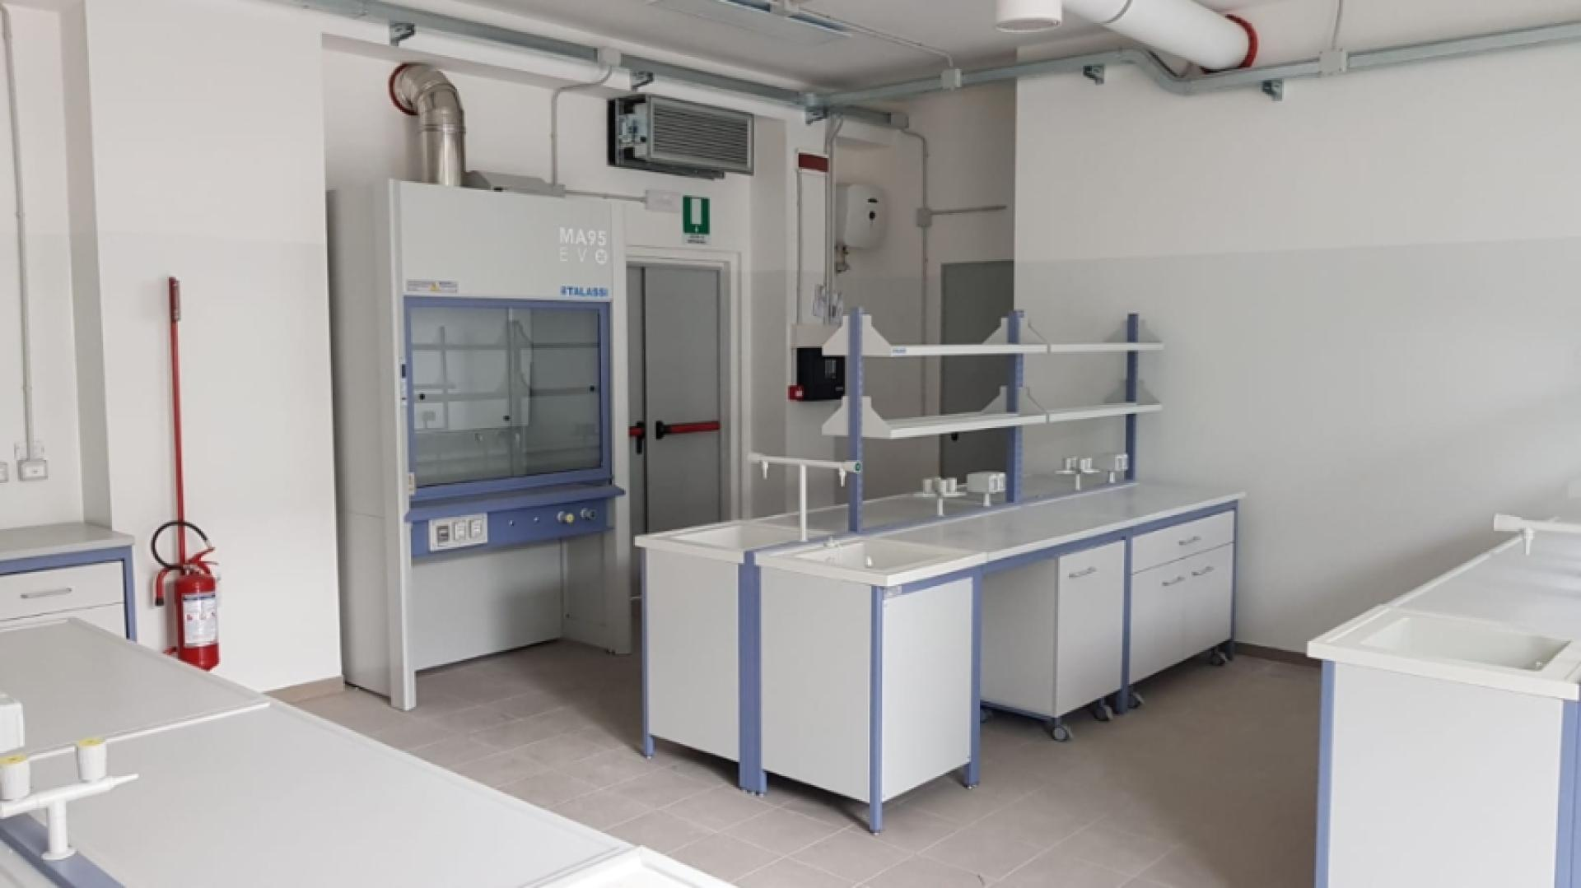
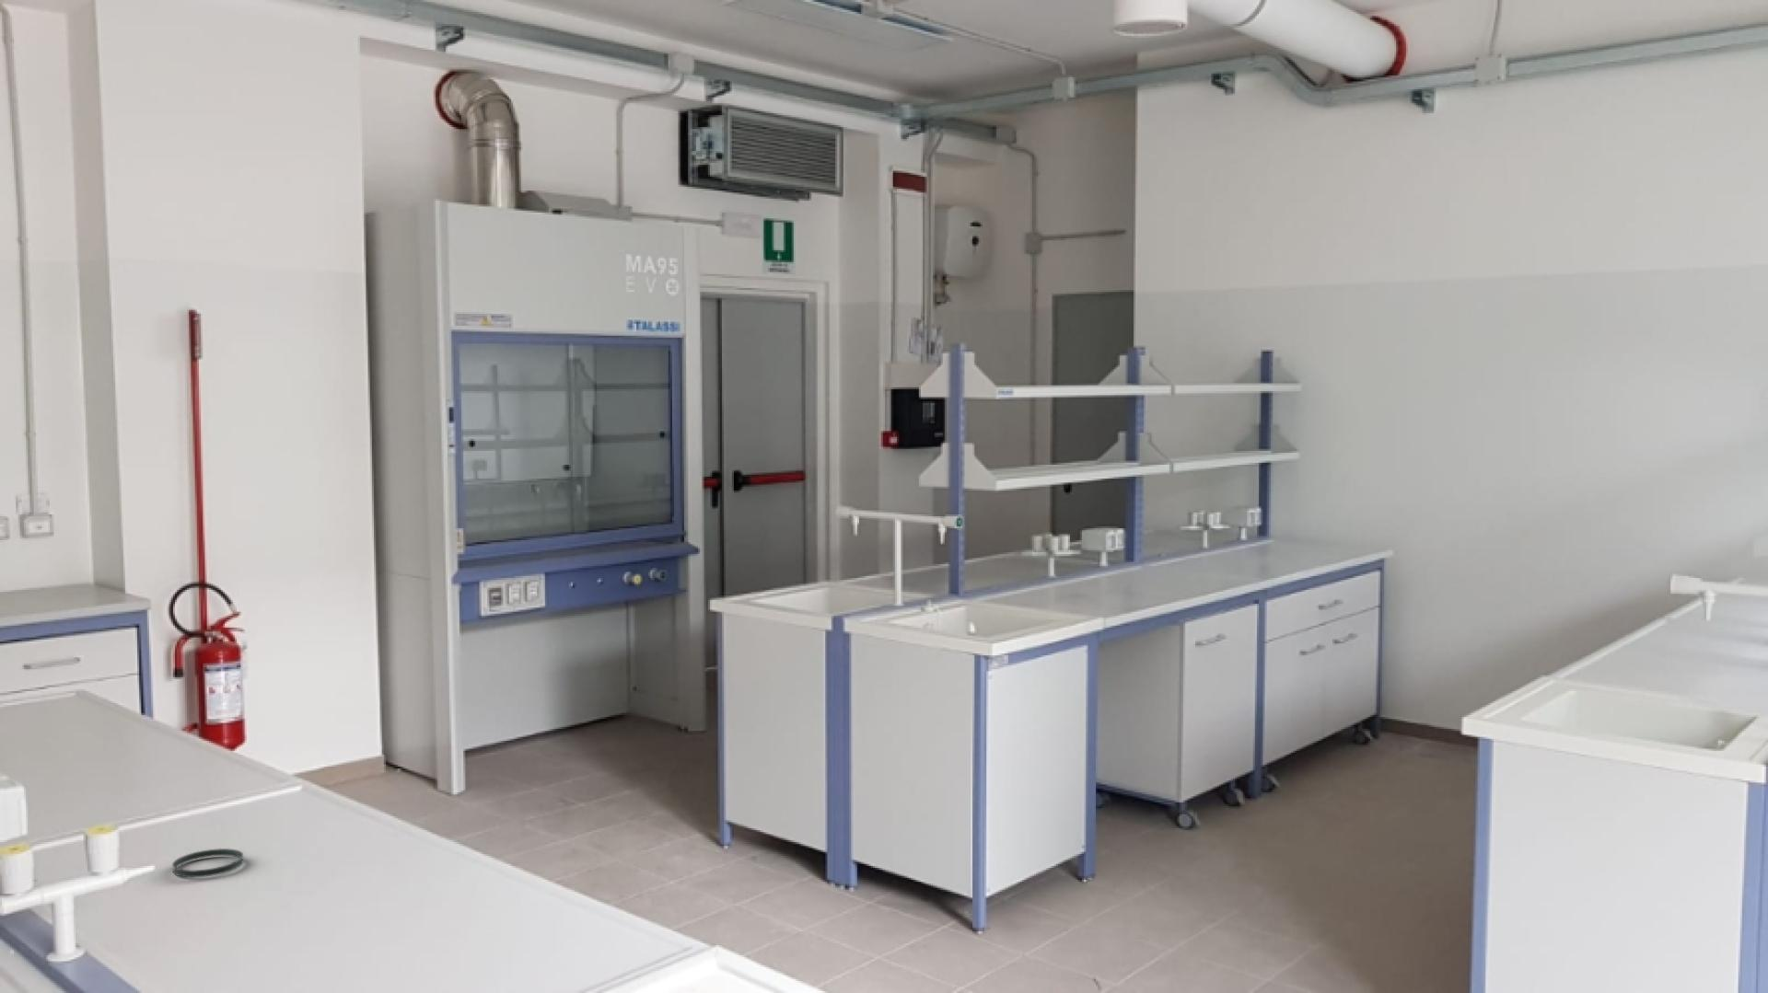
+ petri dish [171,847,245,878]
